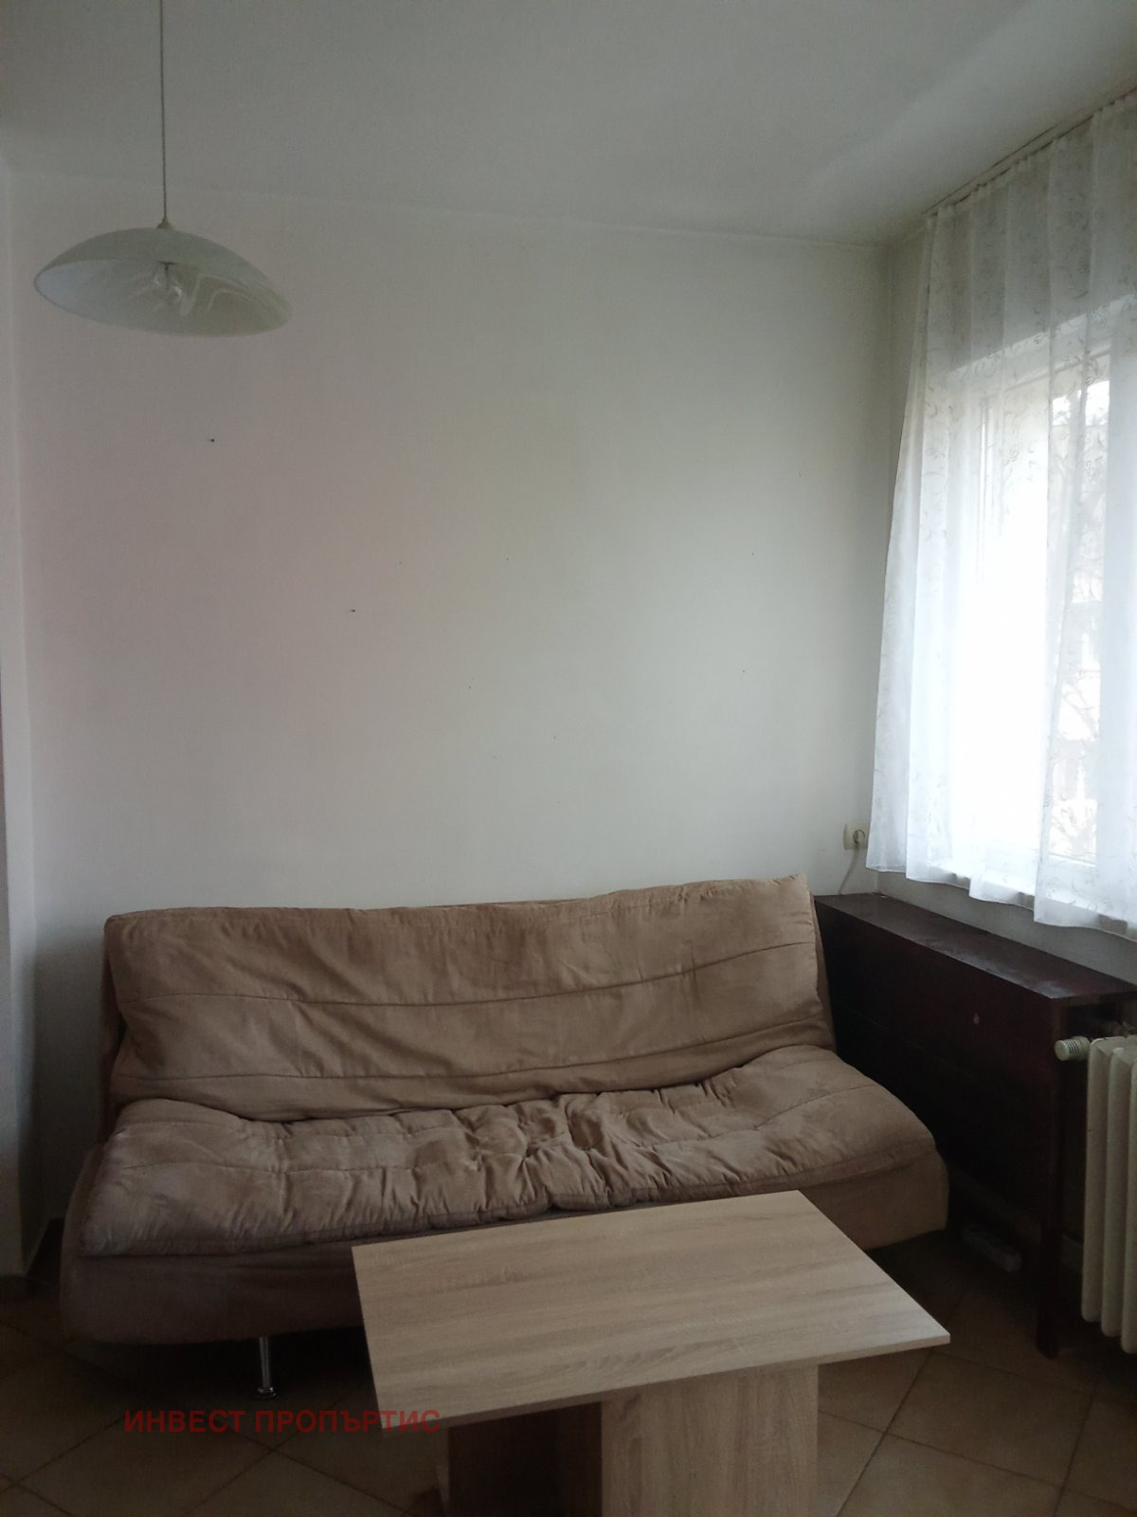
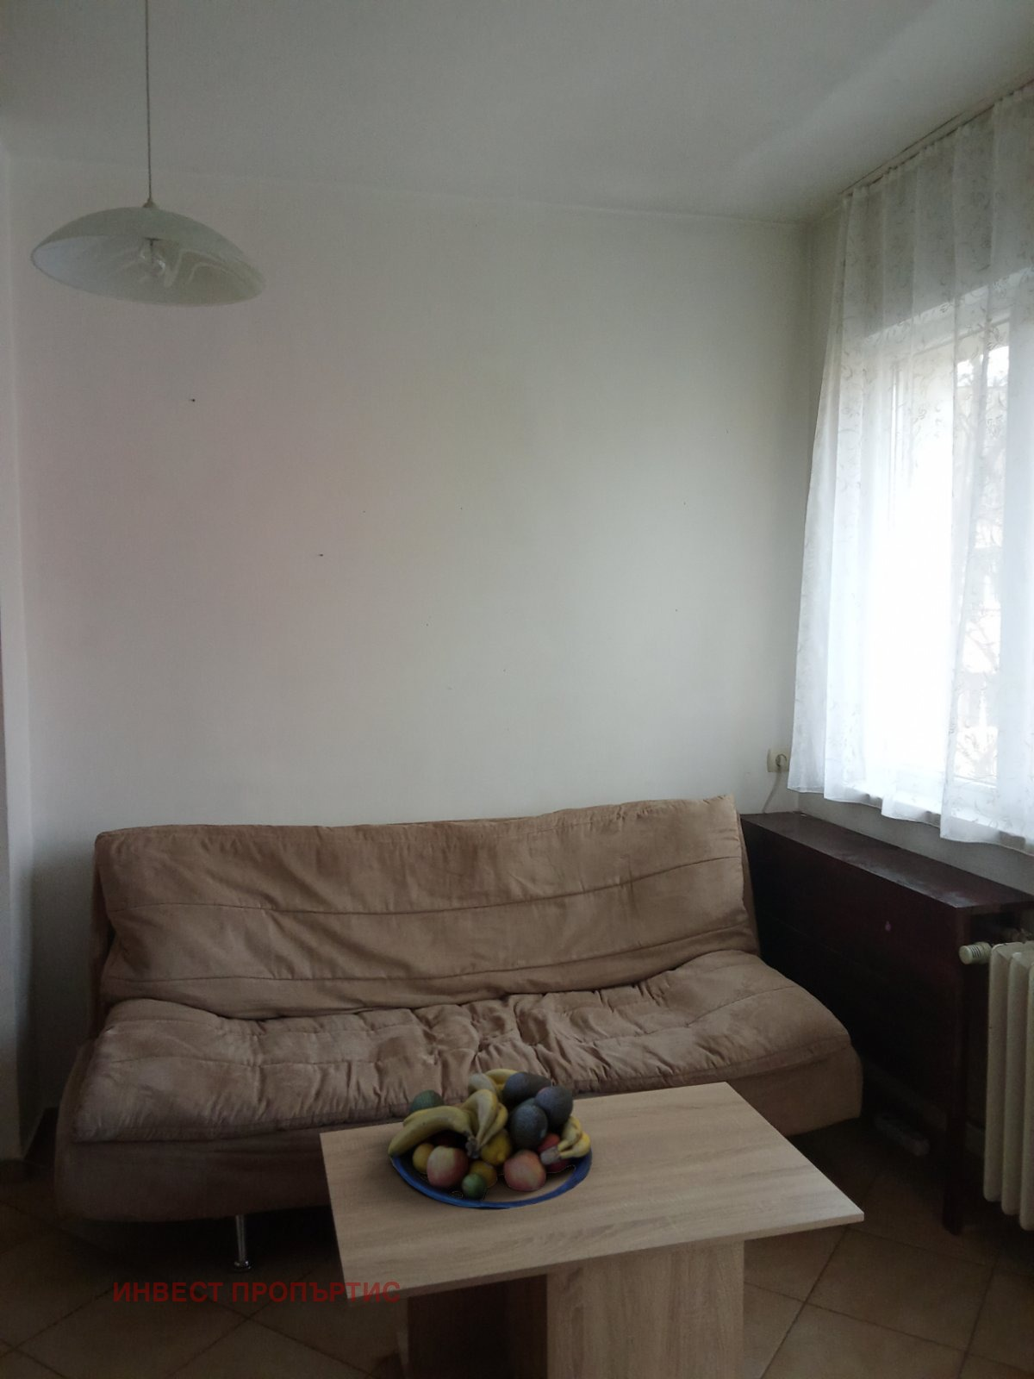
+ fruit bowl [387,1067,593,1210]
